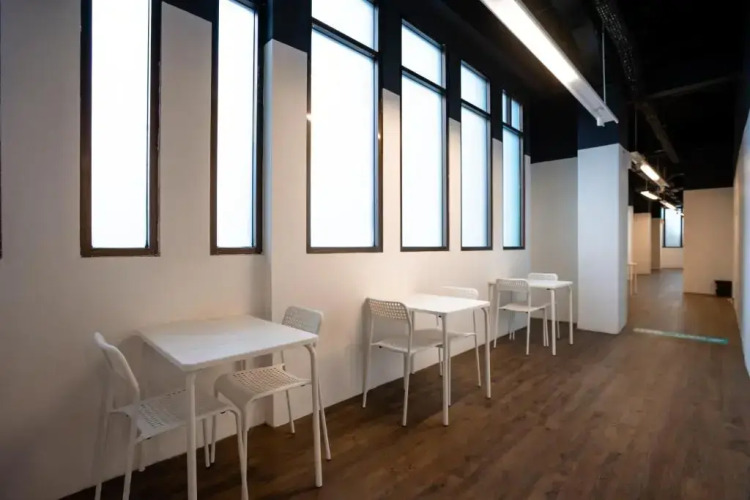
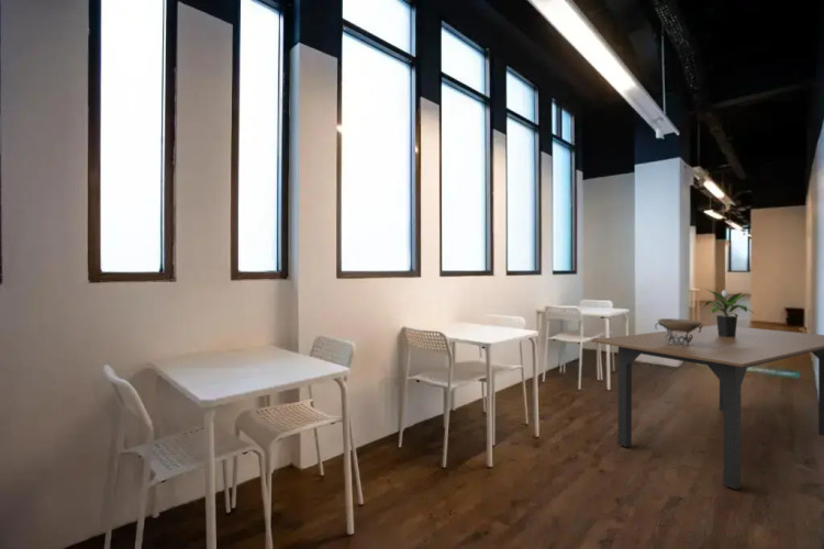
+ potted plant [702,288,756,337]
+ dining table [590,324,824,491]
+ decorative bowl [654,317,703,345]
